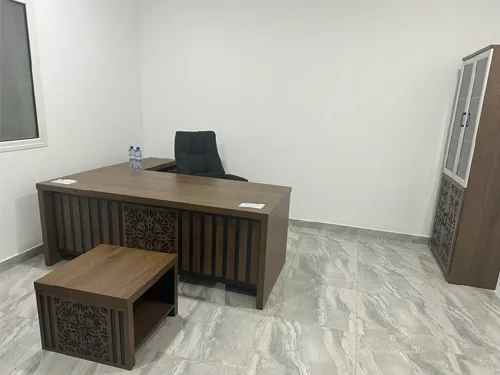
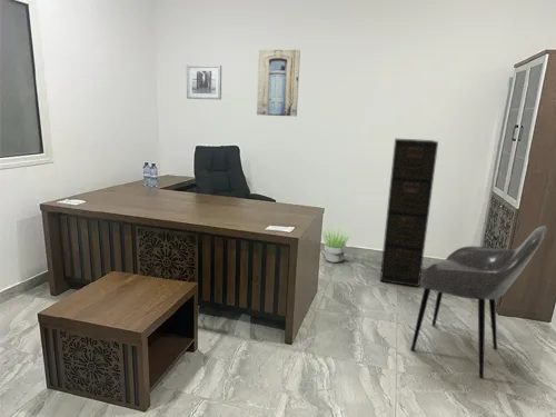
+ filing cabinet [379,138,439,288]
+ potted plant [322,226,351,264]
+ wall art [186,64,222,100]
+ wall art [256,49,301,118]
+ armchair [409,225,547,379]
